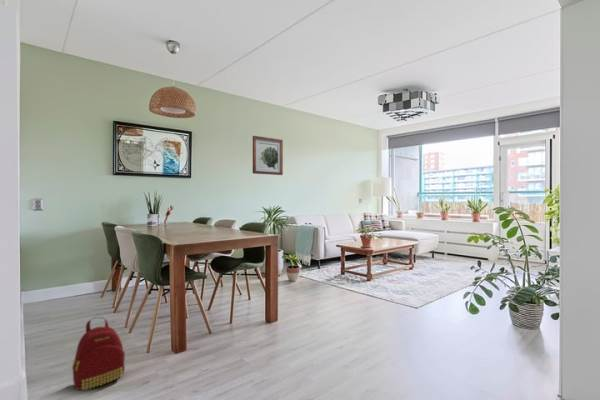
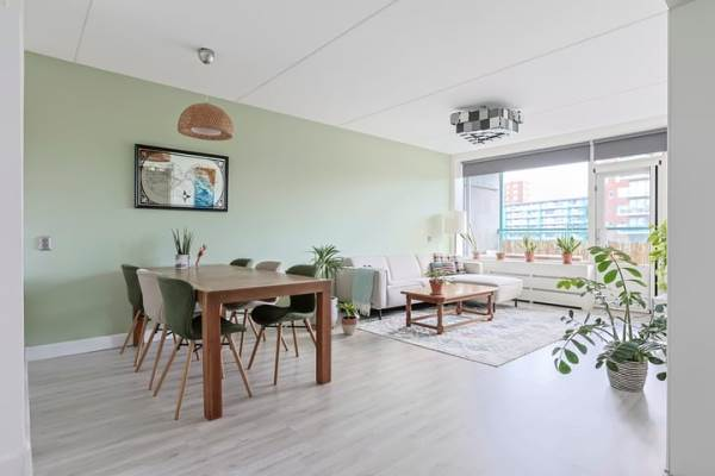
- backpack [70,316,126,391]
- wall art [252,135,284,176]
